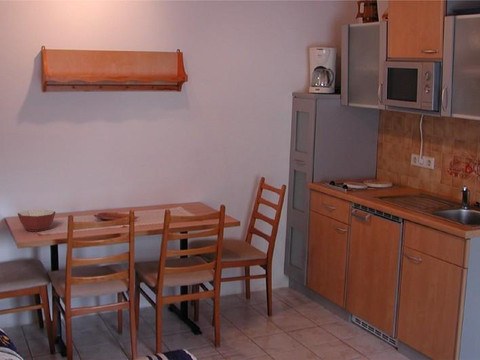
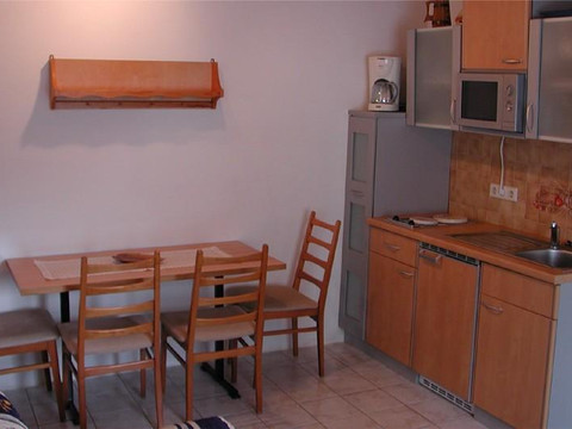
- bowl [17,209,57,232]
